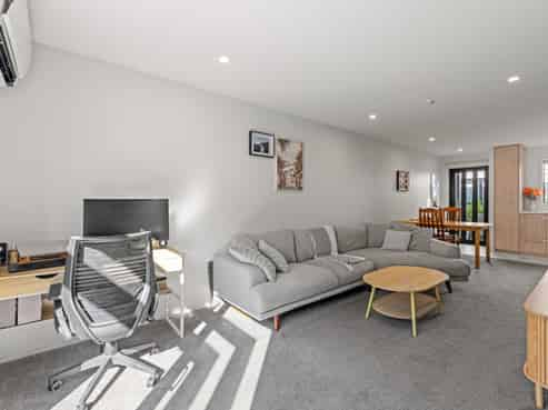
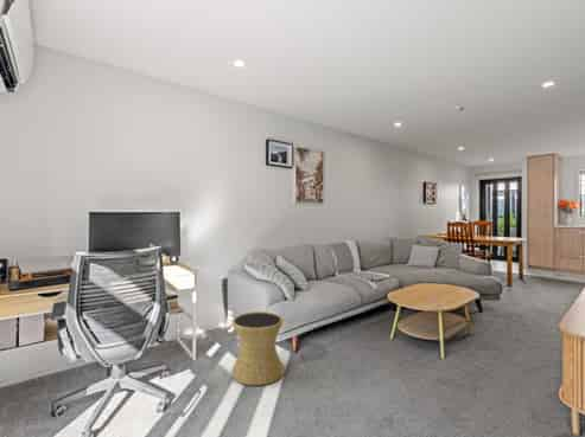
+ side table [230,310,286,386]
